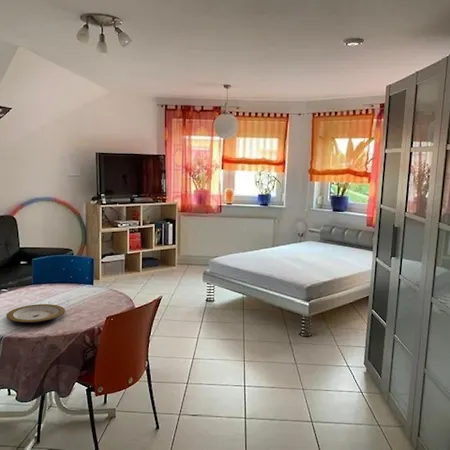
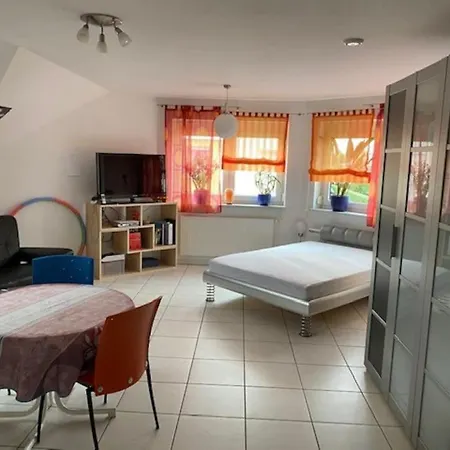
- plate [5,303,66,324]
